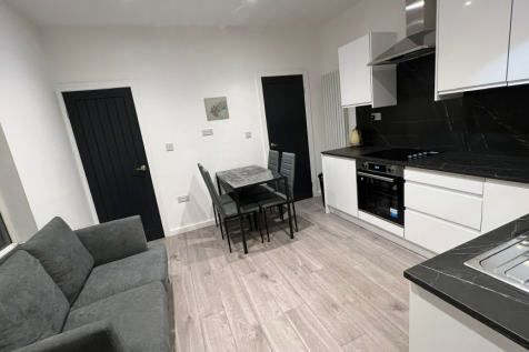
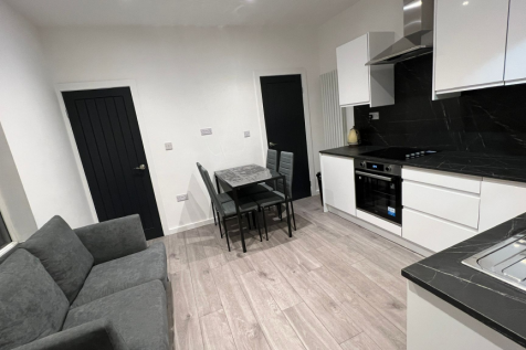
- wall art [202,95,230,122]
